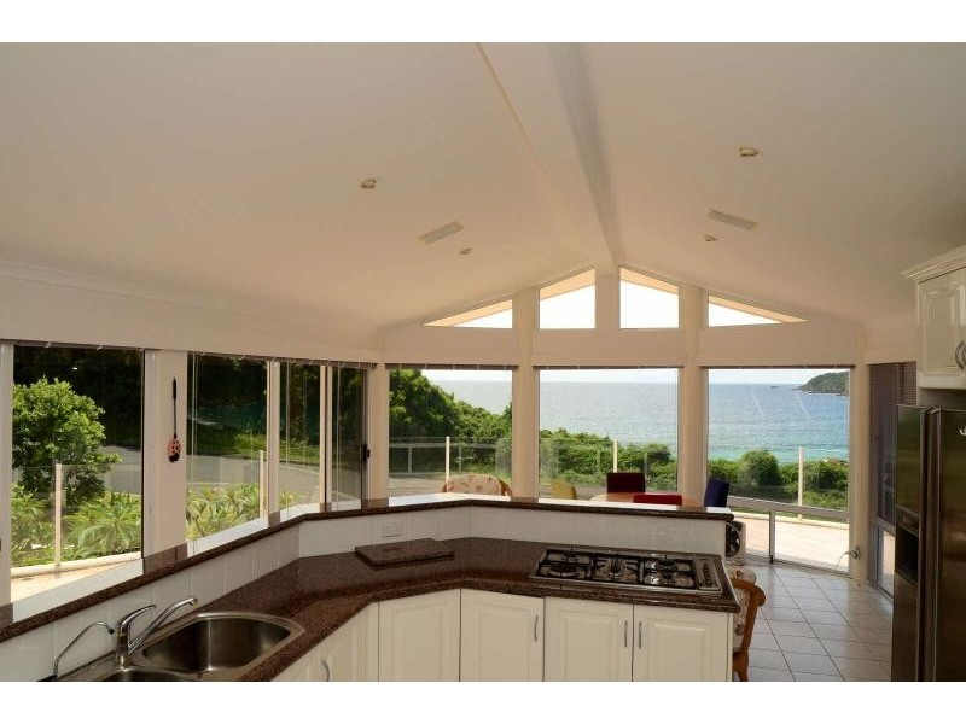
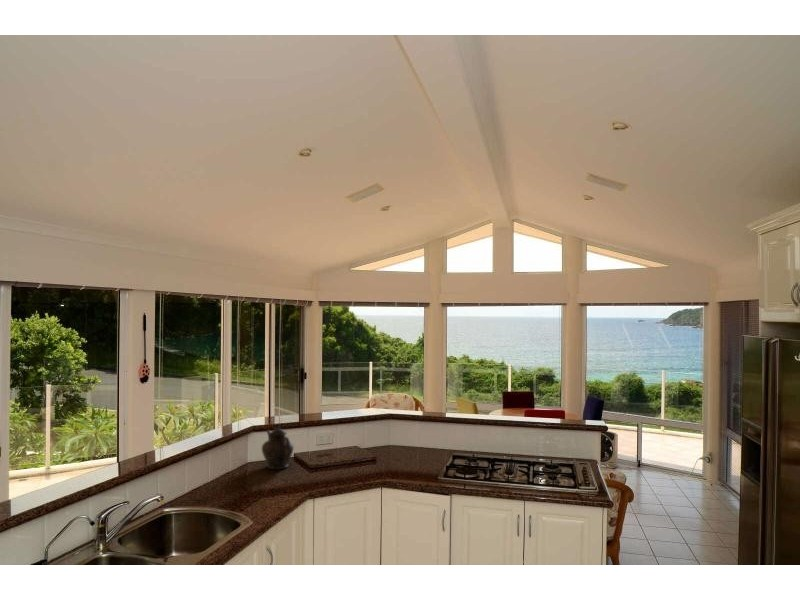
+ teapot [261,425,295,470]
